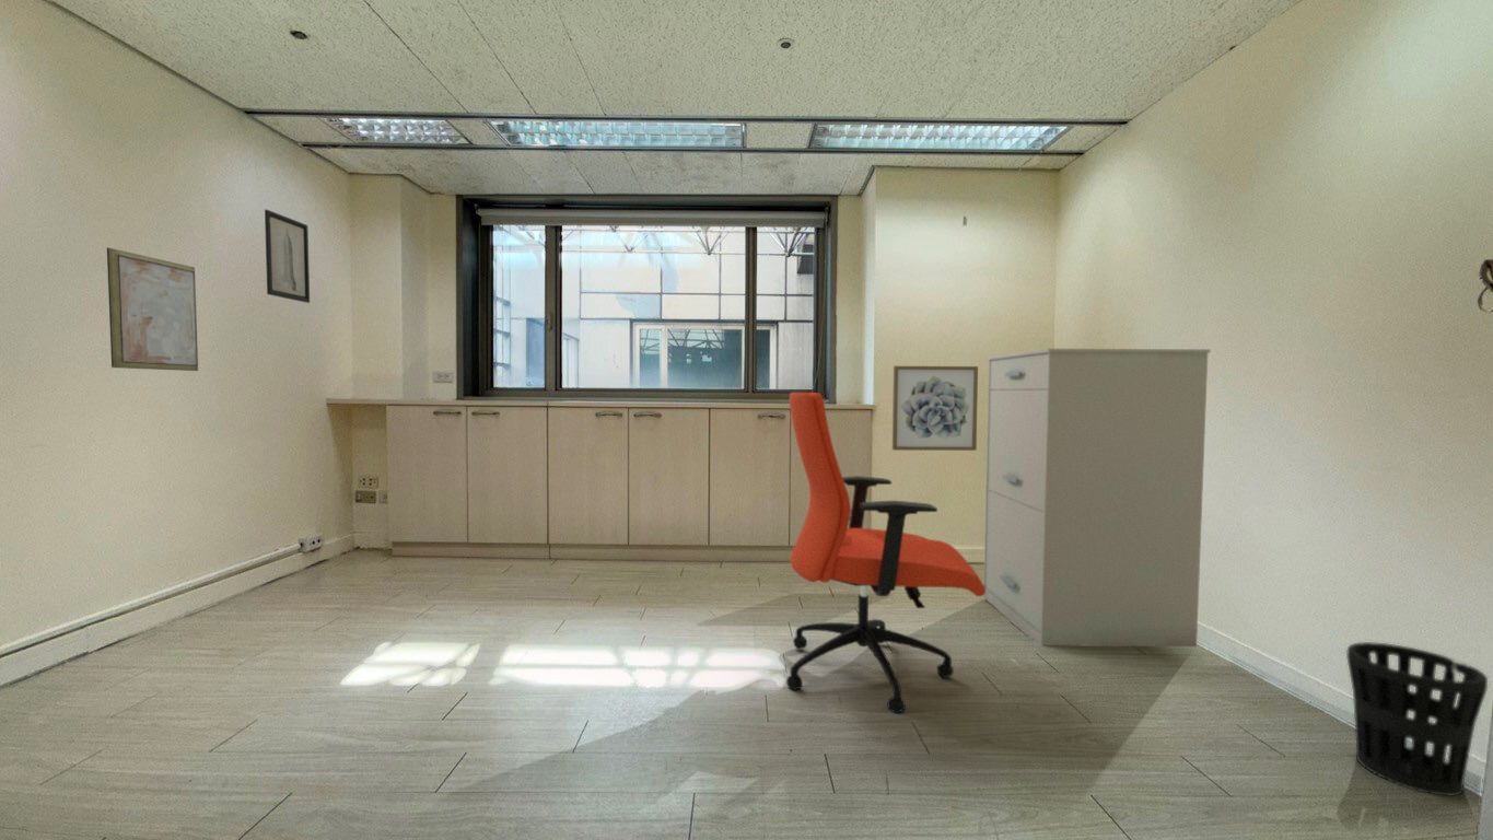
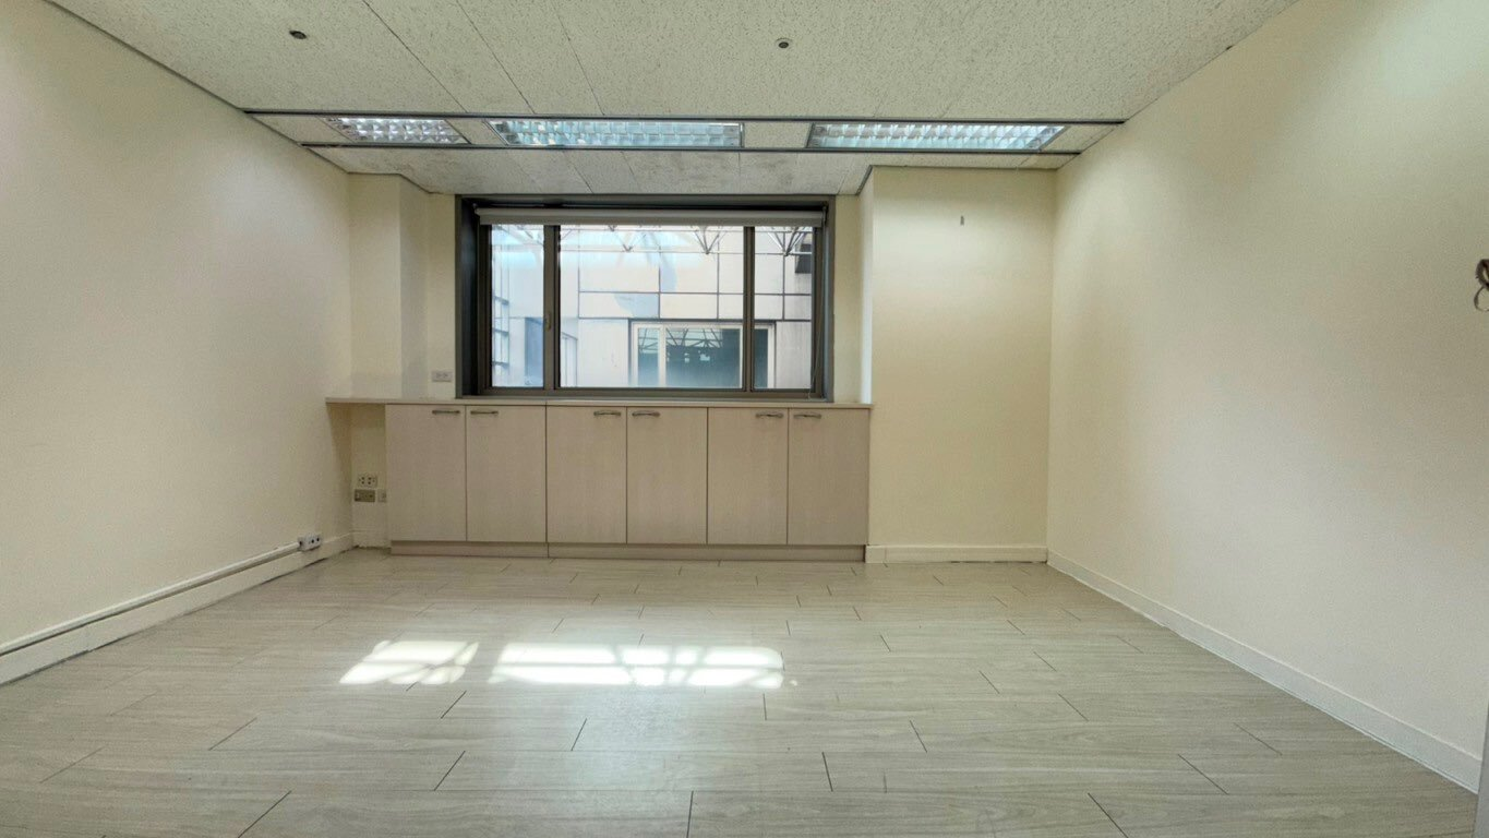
- wall art [891,365,979,452]
- wall art [106,246,199,372]
- wall art [264,209,311,304]
- wastebasket [1345,641,1489,797]
- office chair [785,392,985,715]
- filing cabinet [982,348,1212,648]
